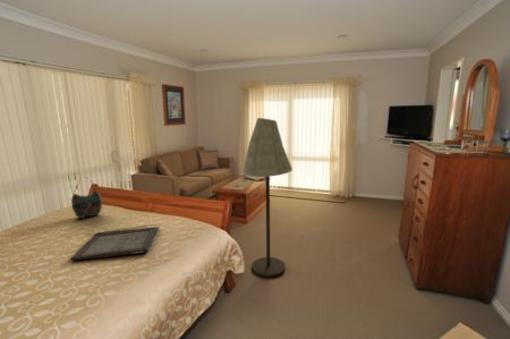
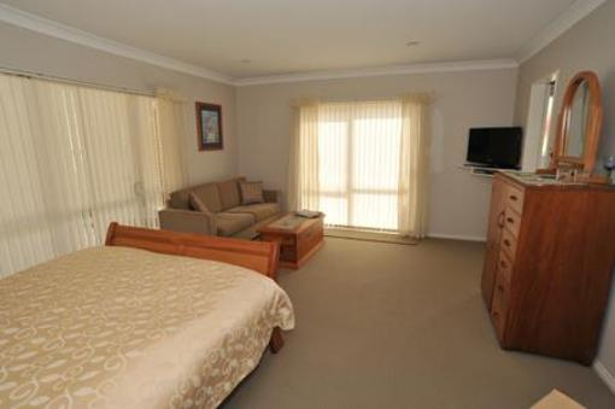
- floor lamp [242,117,293,278]
- handbag [70,176,103,220]
- serving tray [70,226,160,261]
